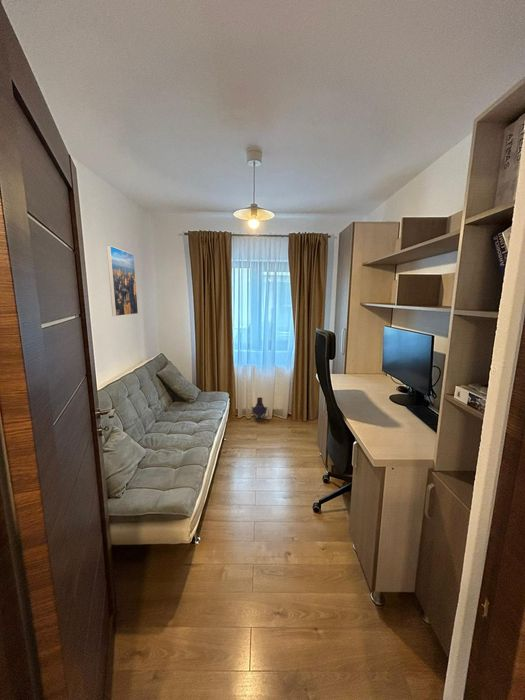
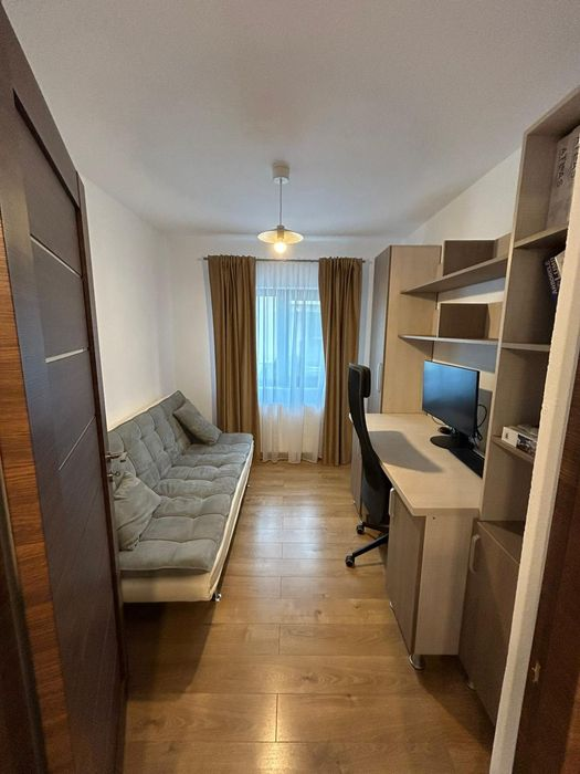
- vase [251,396,269,423]
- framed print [106,245,139,317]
